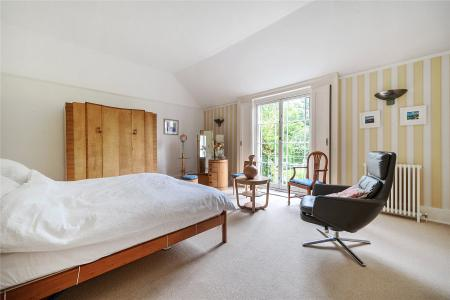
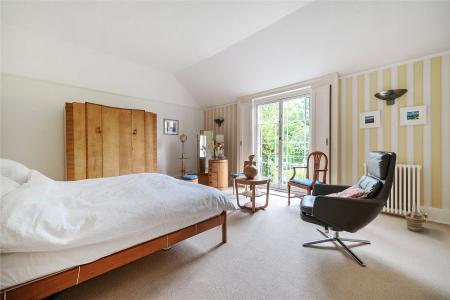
+ basket [405,201,424,233]
